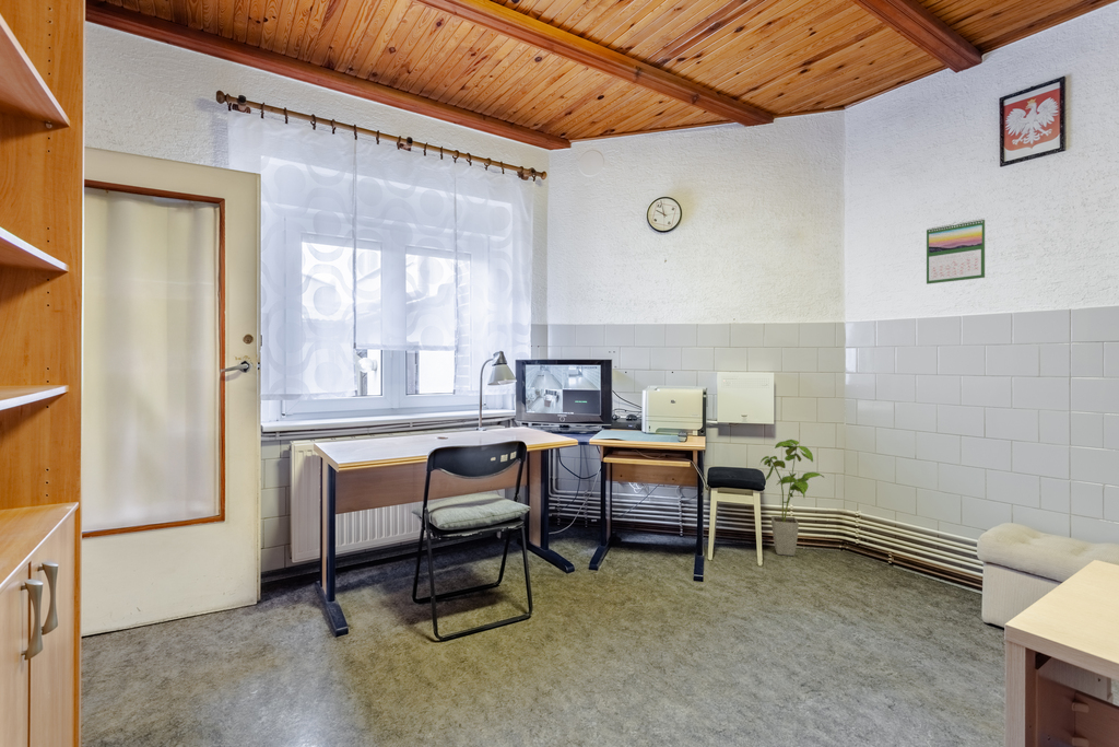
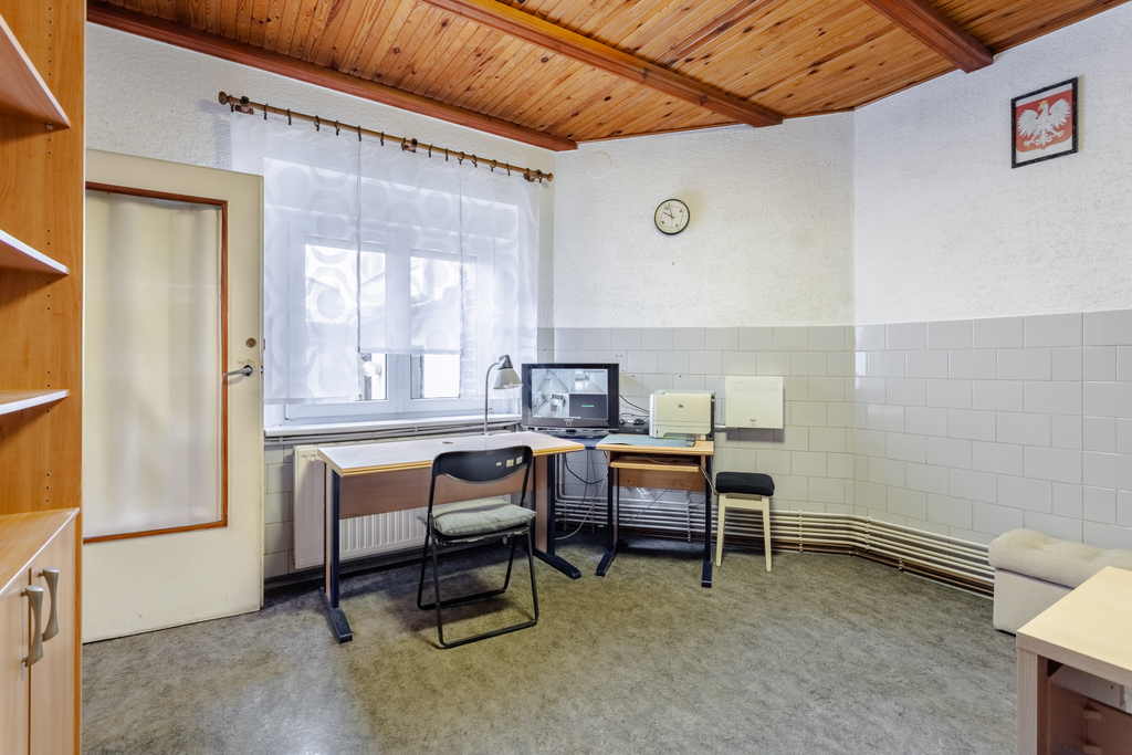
- house plant [758,439,826,557]
- calendar [926,218,986,285]
